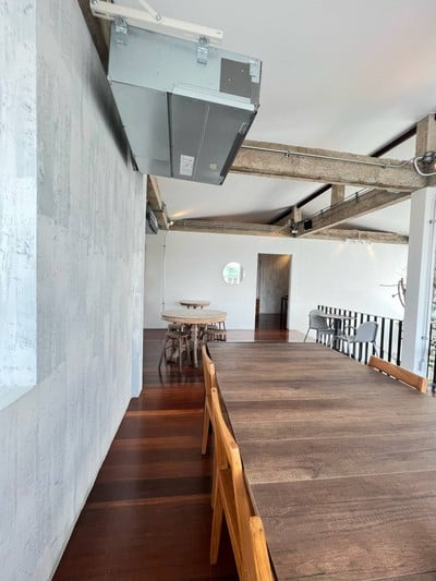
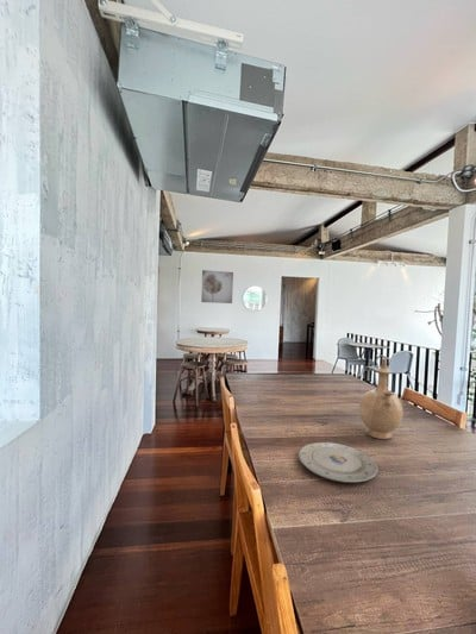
+ vase [358,357,403,440]
+ plate [298,441,378,484]
+ wall art [200,269,234,305]
